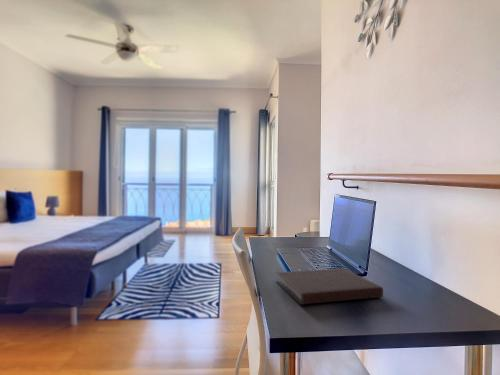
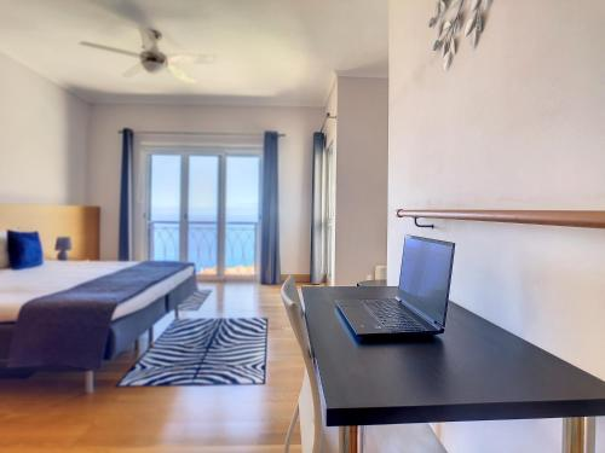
- notebook [275,267,384,305]
